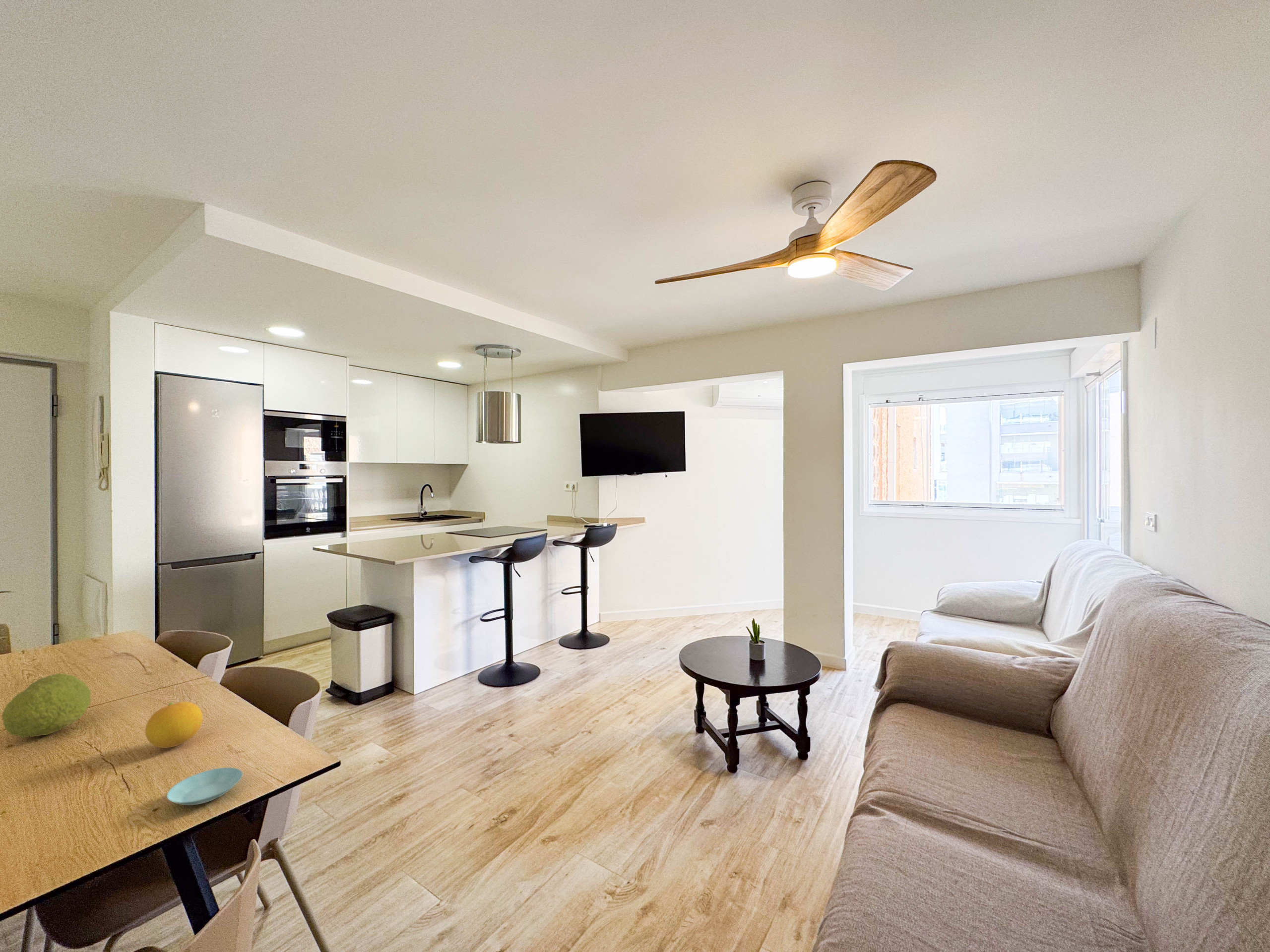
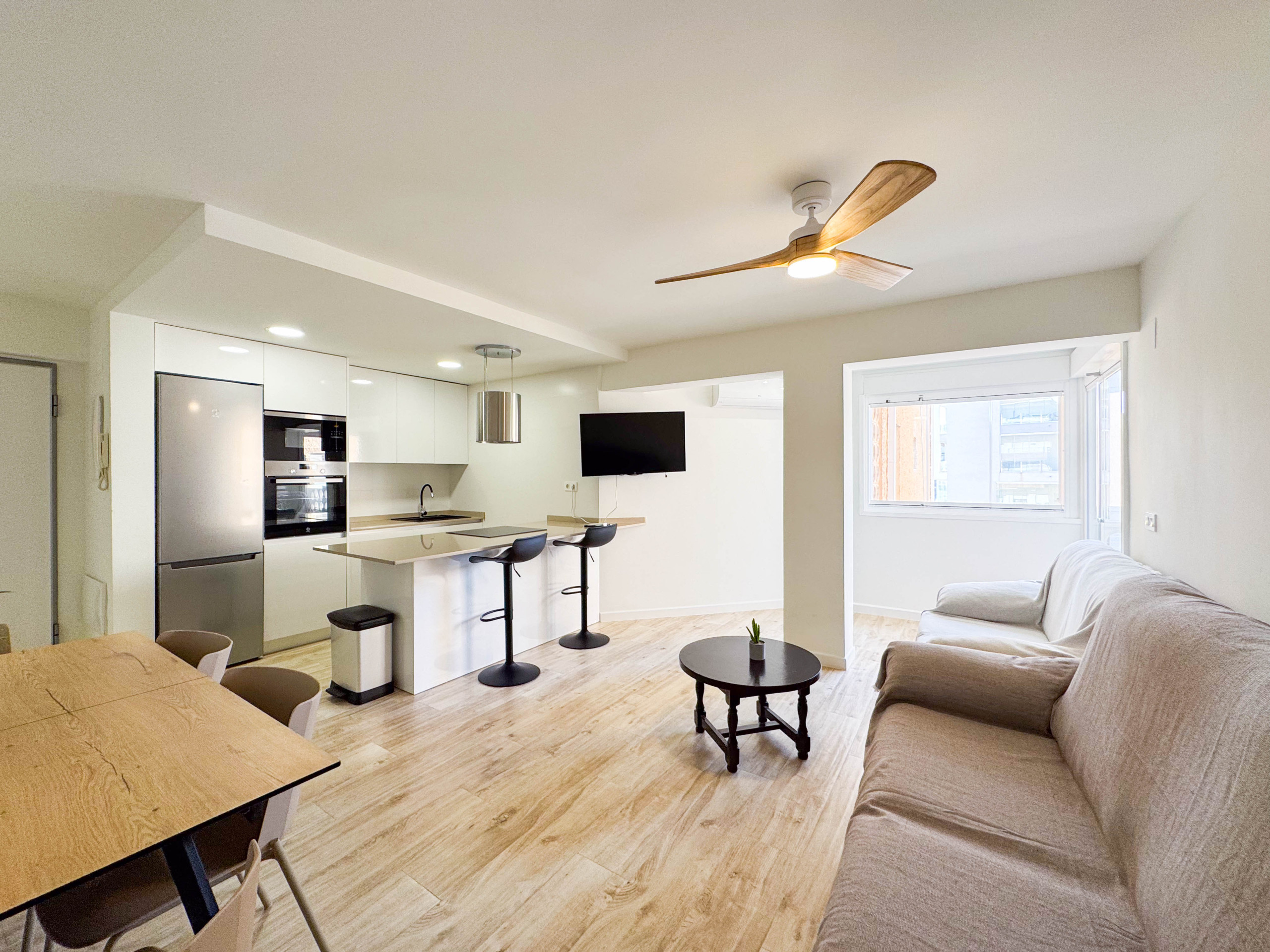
- fruit [1,673,92,738]
- fruit [145,701,203,749]
- saucer [166,767,243,806]
